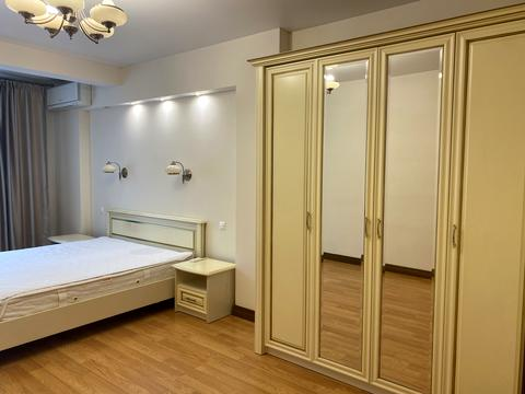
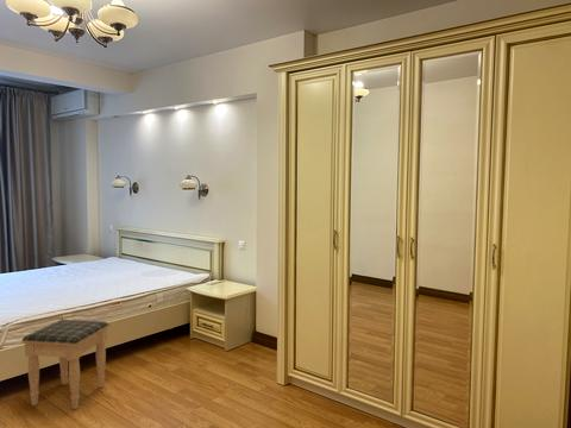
+ footstool [21,319,111,410]
